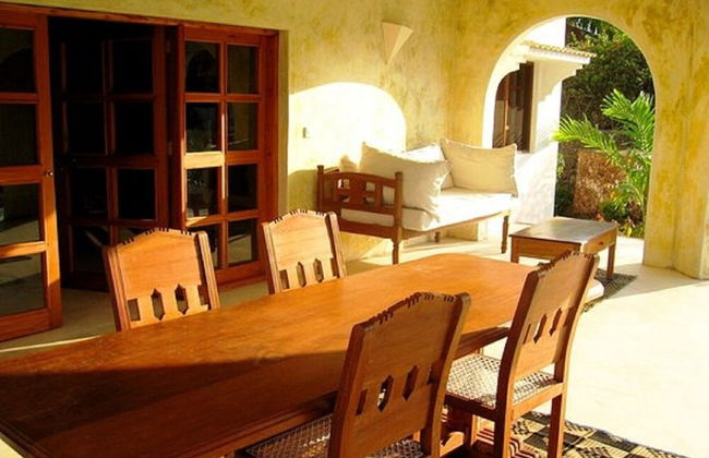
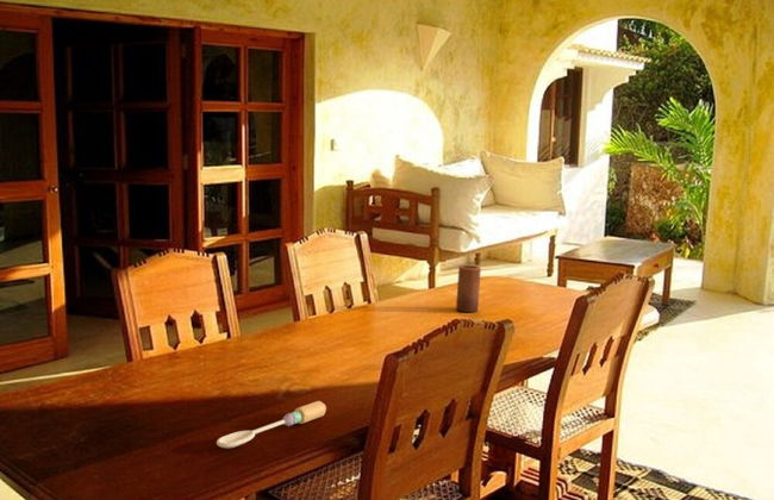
+ candle [455,264,482,313]
+ spoon [216,400,327,449]
